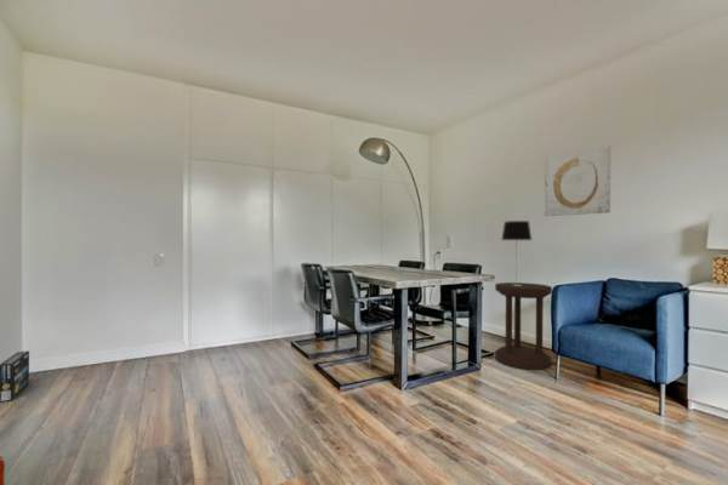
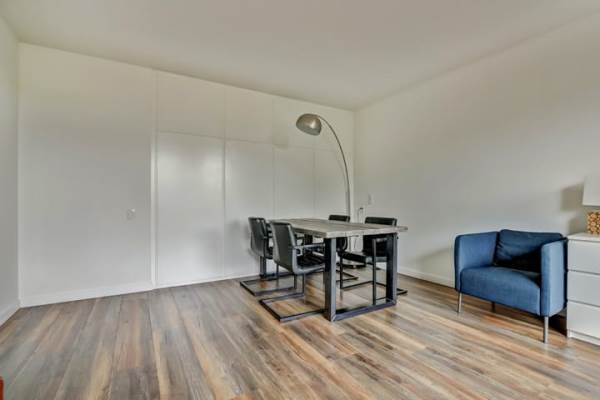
- table lamp [500,219,533,286]
- wall art [544,143,612,217]
- box [0,350,30,403]
- side table [494,281,553,371]
